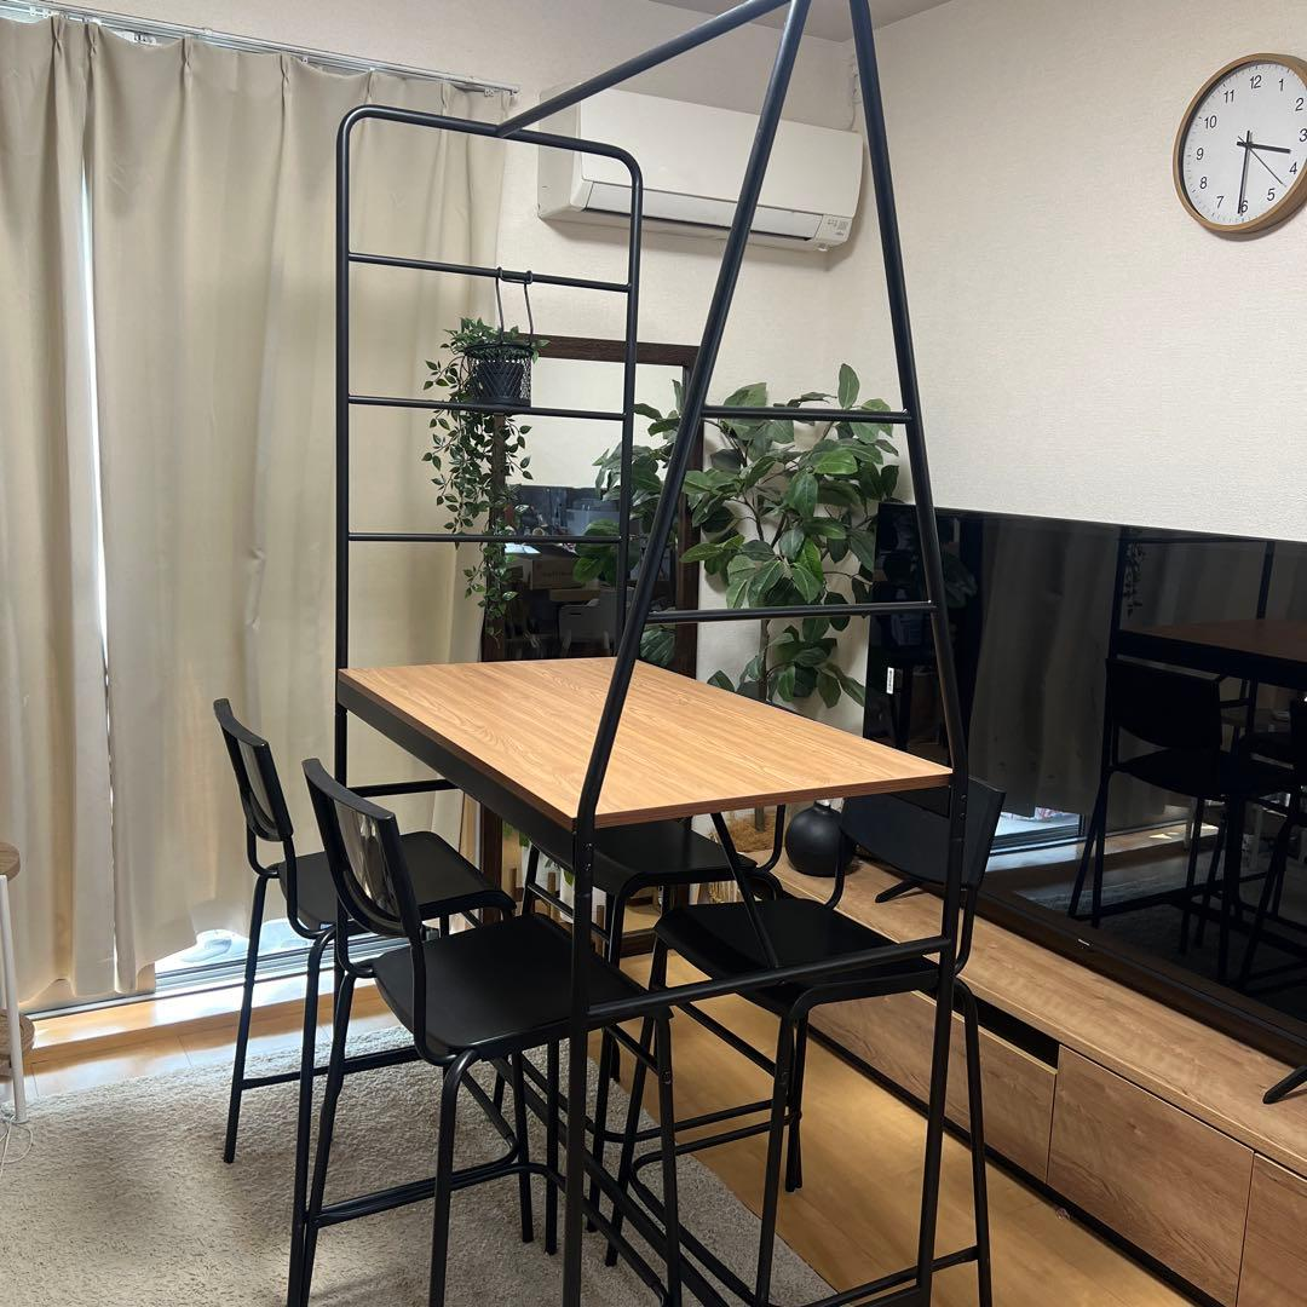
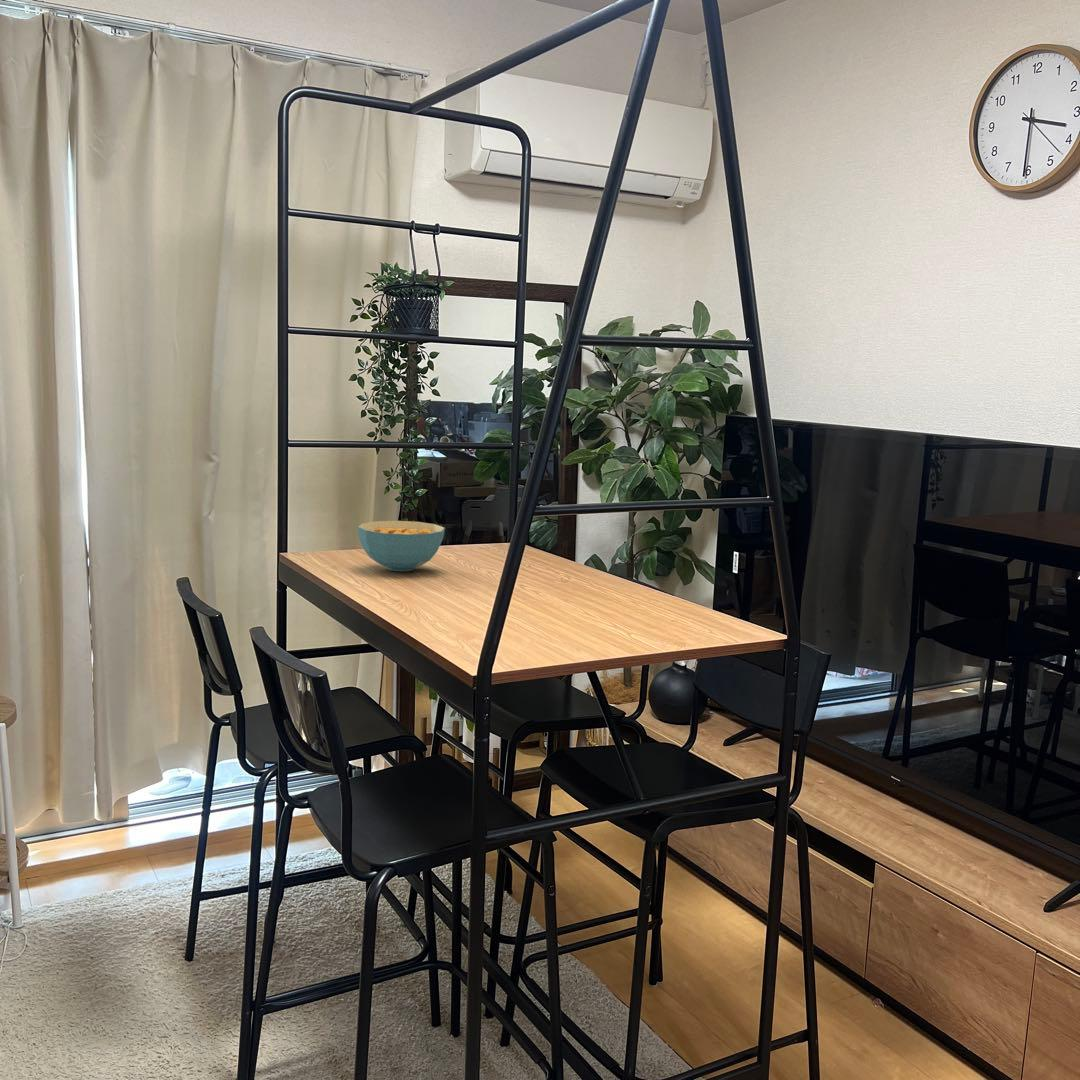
+ cereal bowl [357,520,446,572]
